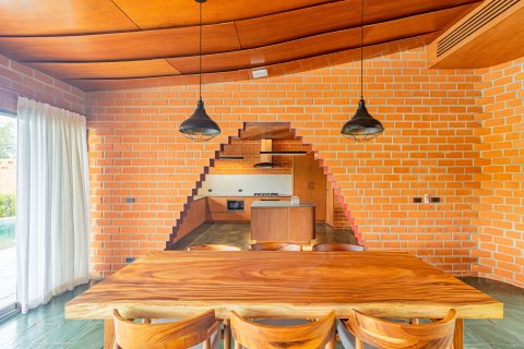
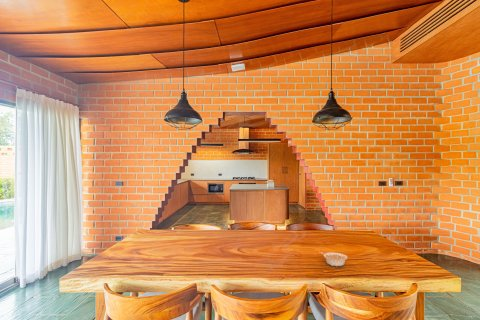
+ legume [318,250,348,268]
